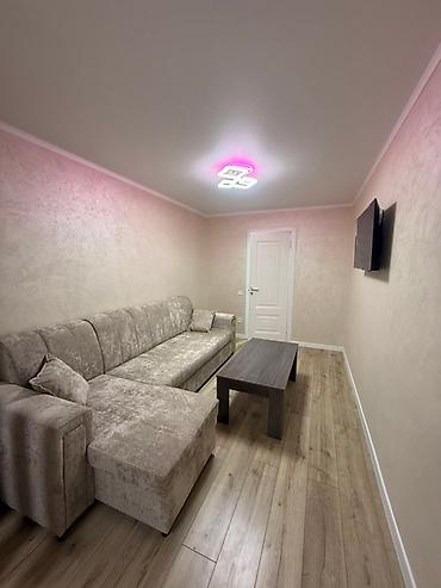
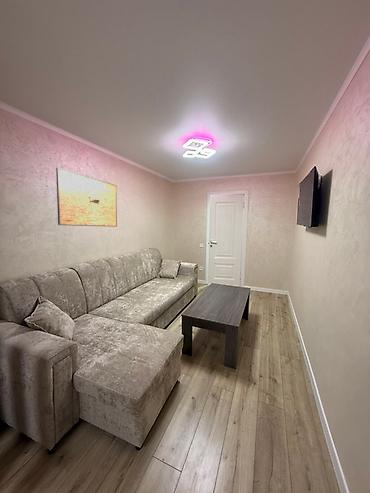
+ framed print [55,167,118,228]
